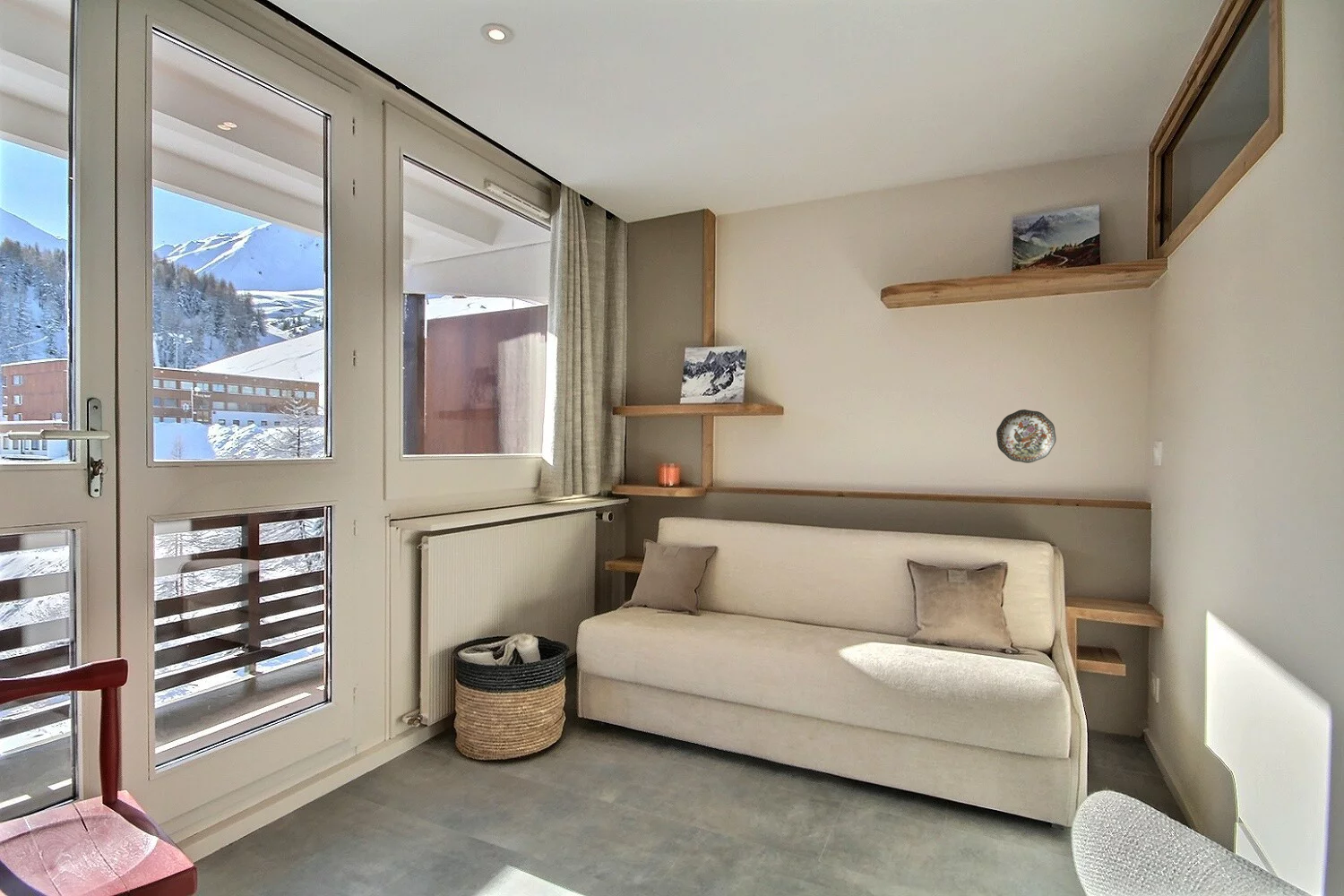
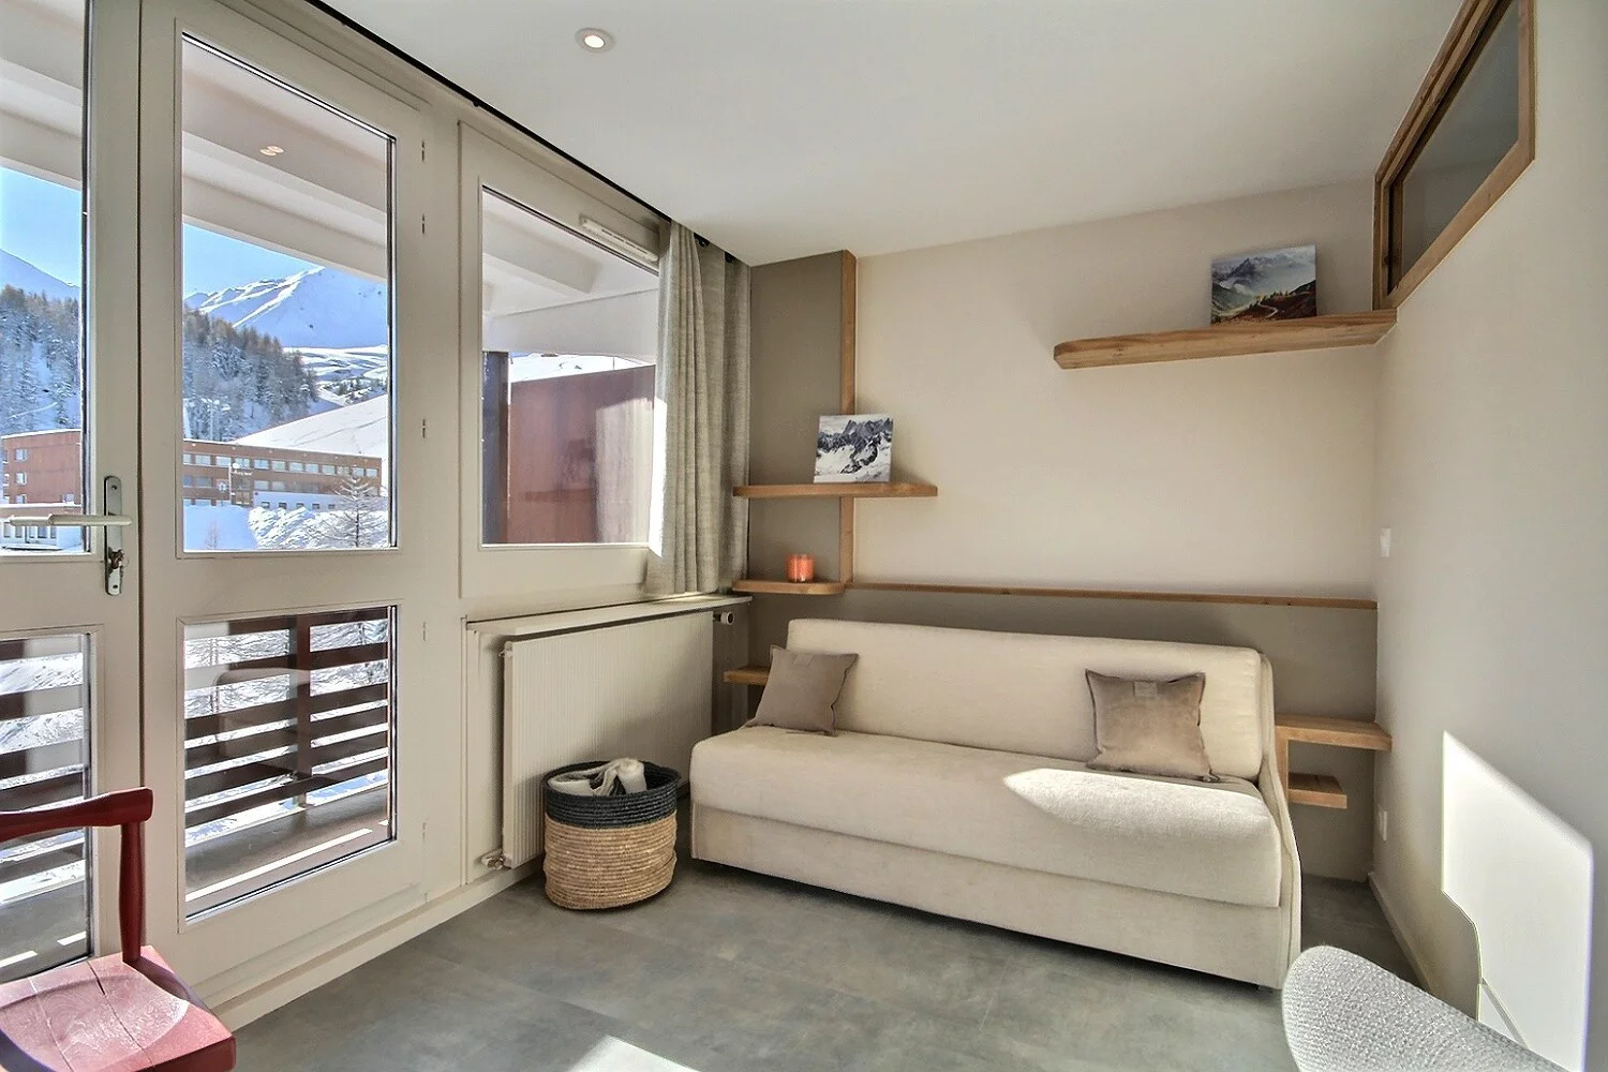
- decorative plate [995,409,1057,464]
